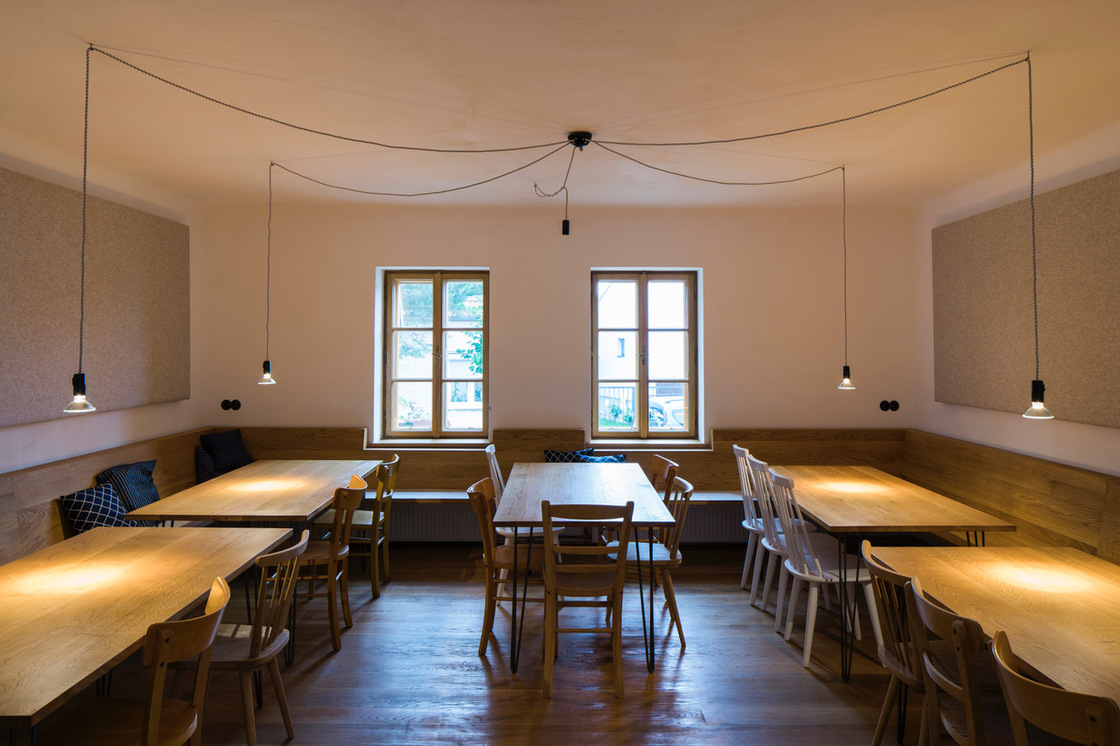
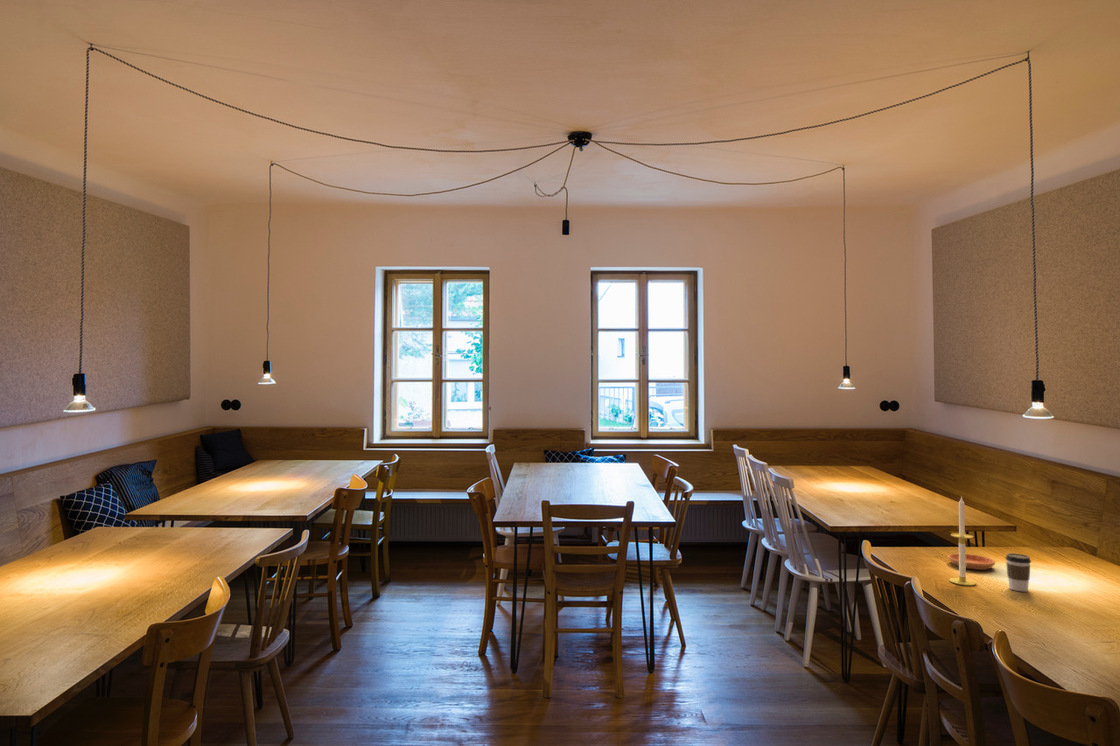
+ saucer [947,553,996,571]
+ candle [948,495,977,587]
+ coffee cup [1004,552,1032,592]
